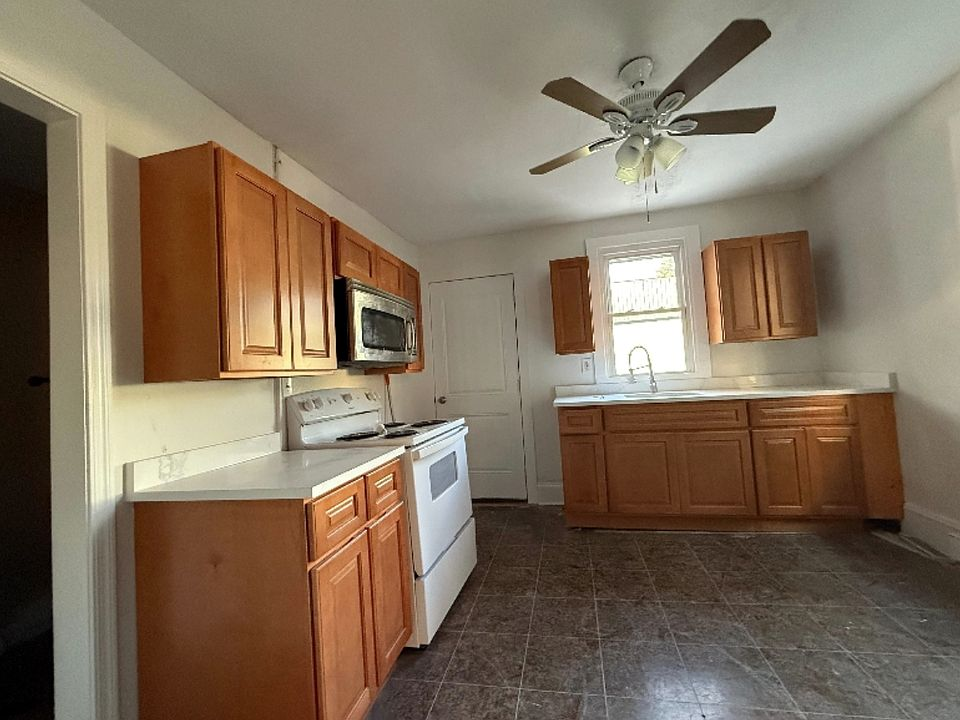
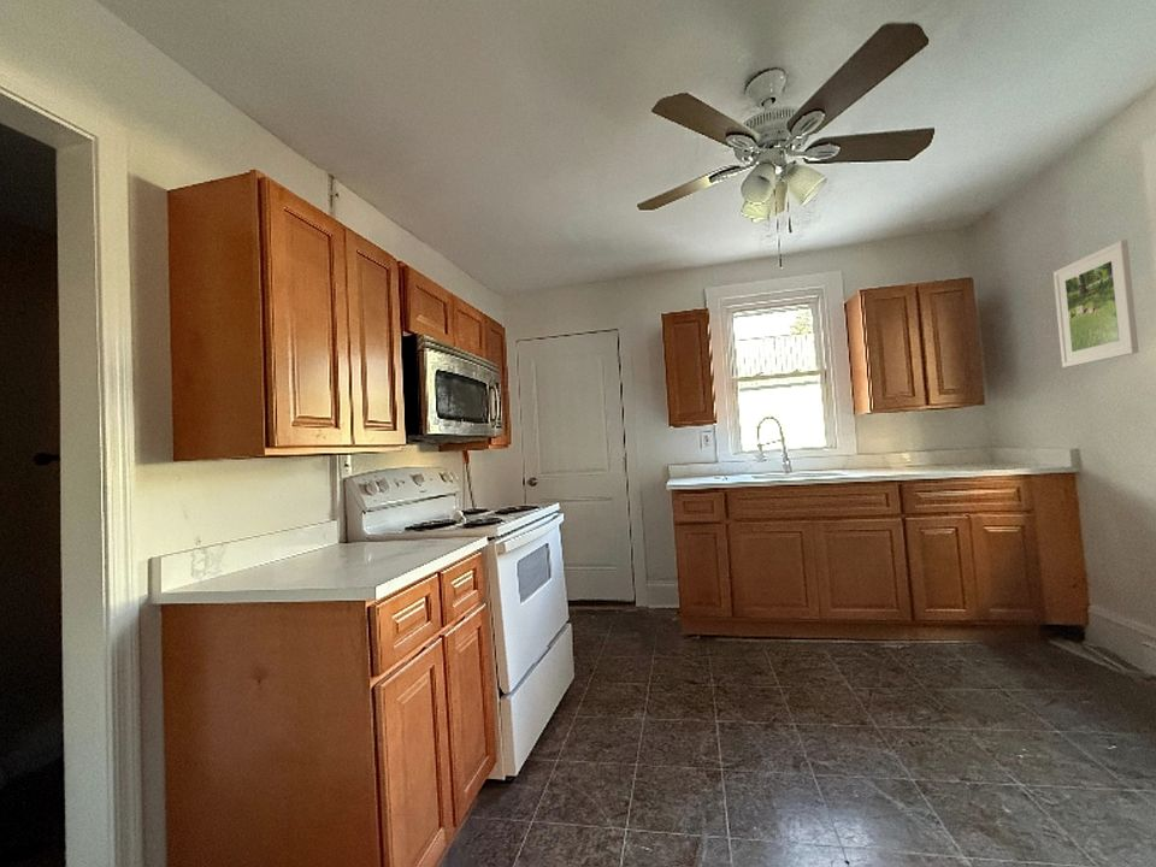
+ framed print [1052,238,1140,368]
